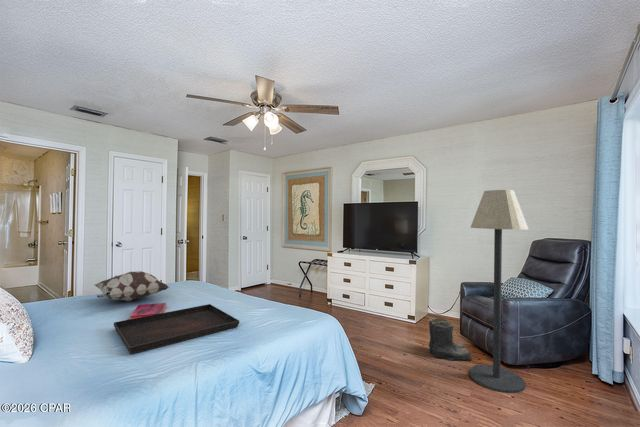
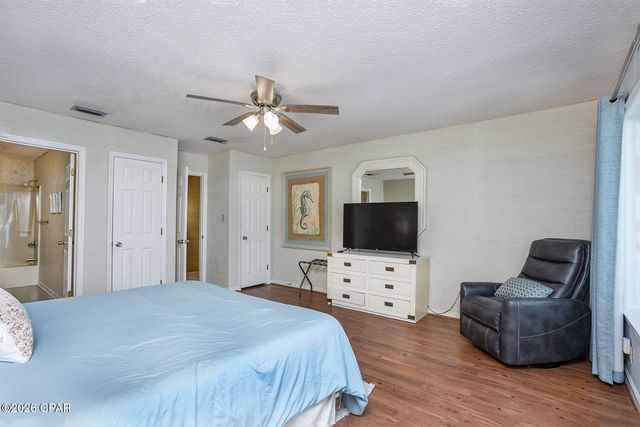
- hardback book [129,302,168,319]
- serving tray [113,303,240,355]
- decorative pillow [94,270,170,302]
- boots [428,317,473,362]
- floor lamp [469,189,529,394]
